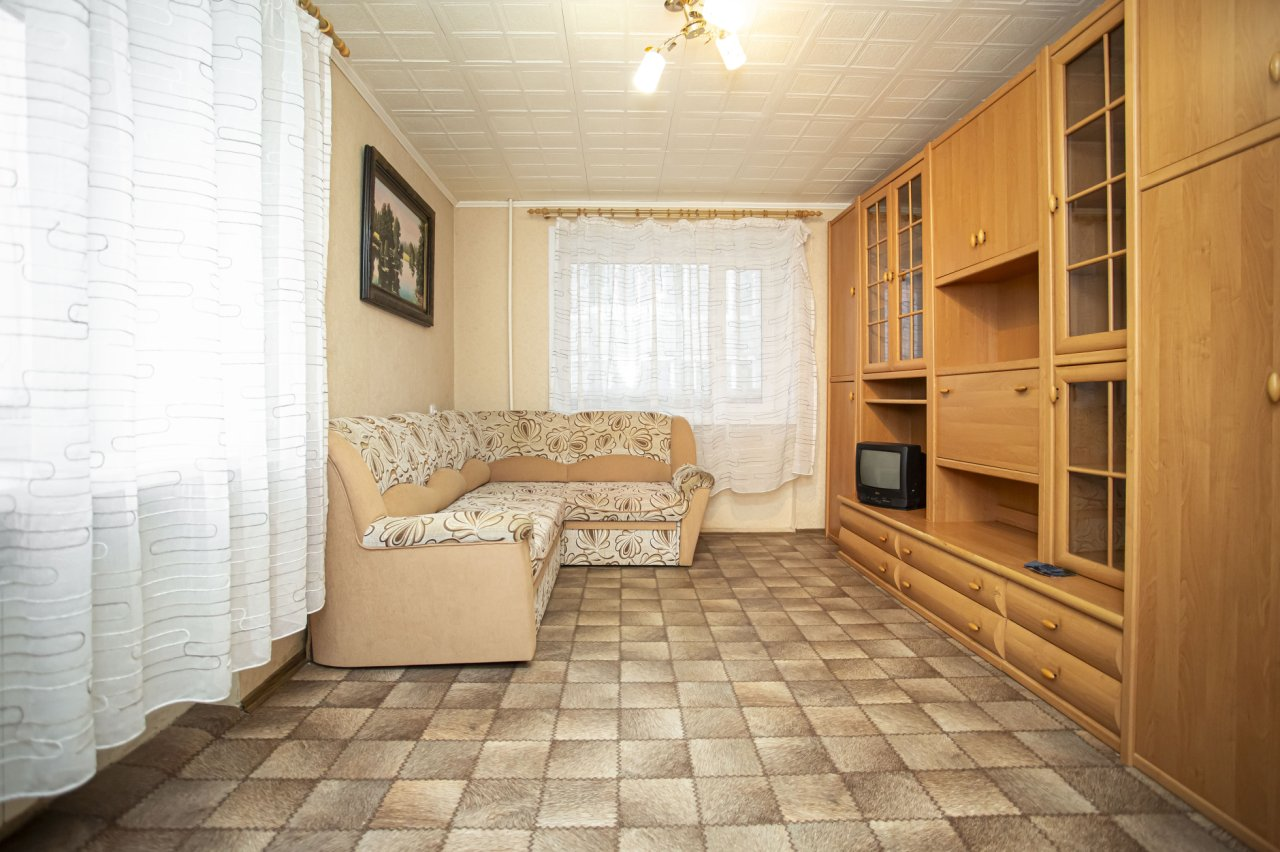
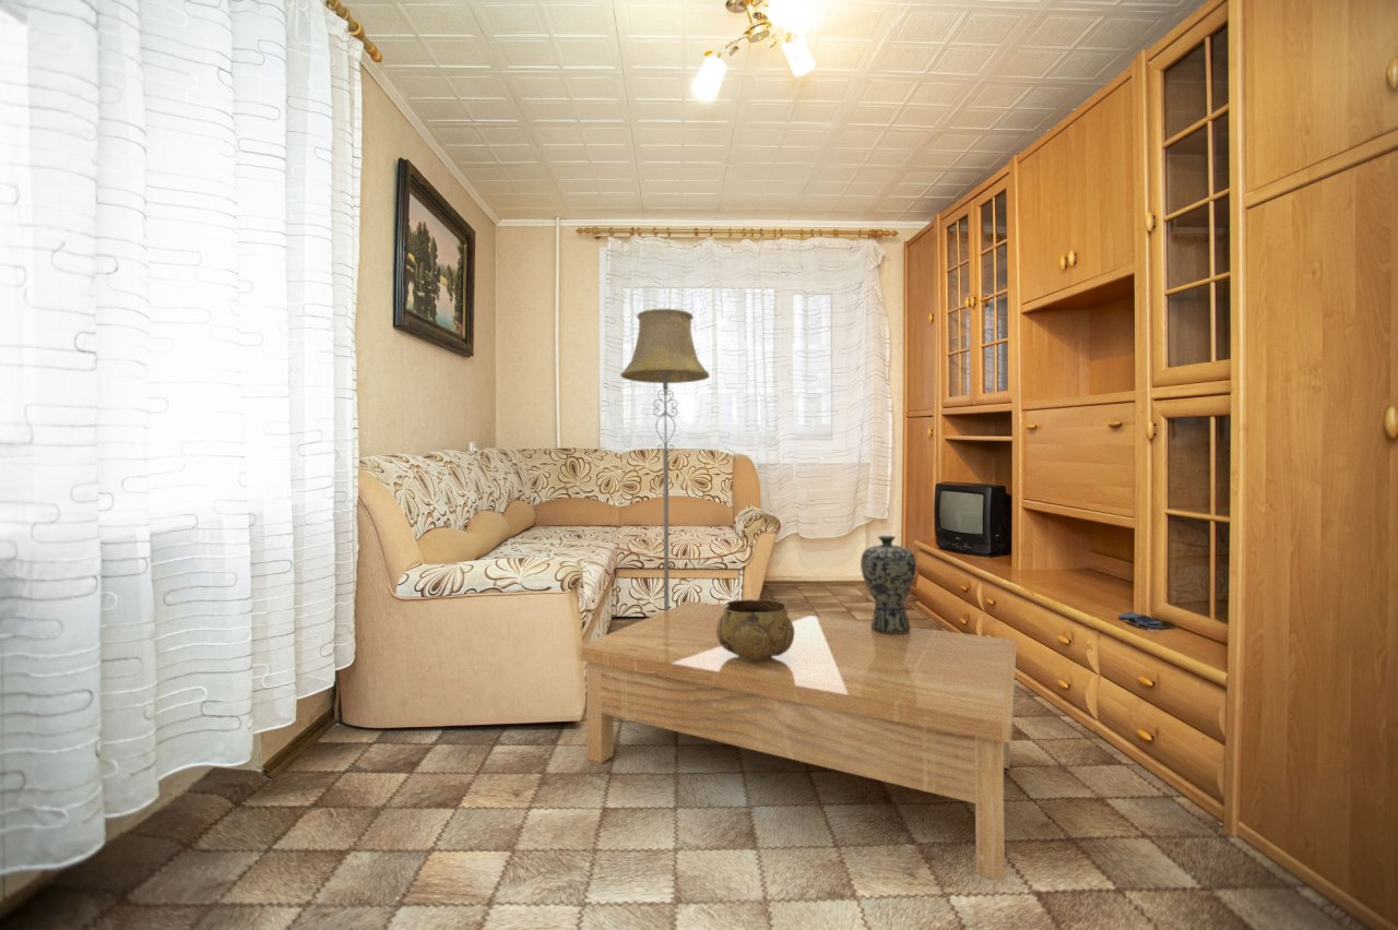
+ decorative bowl [716,598,795,661]
+ coffee table [577,600,1017,882]
+ floor lamp [619,308,711,612]
+ vase [860,535,917,634]
